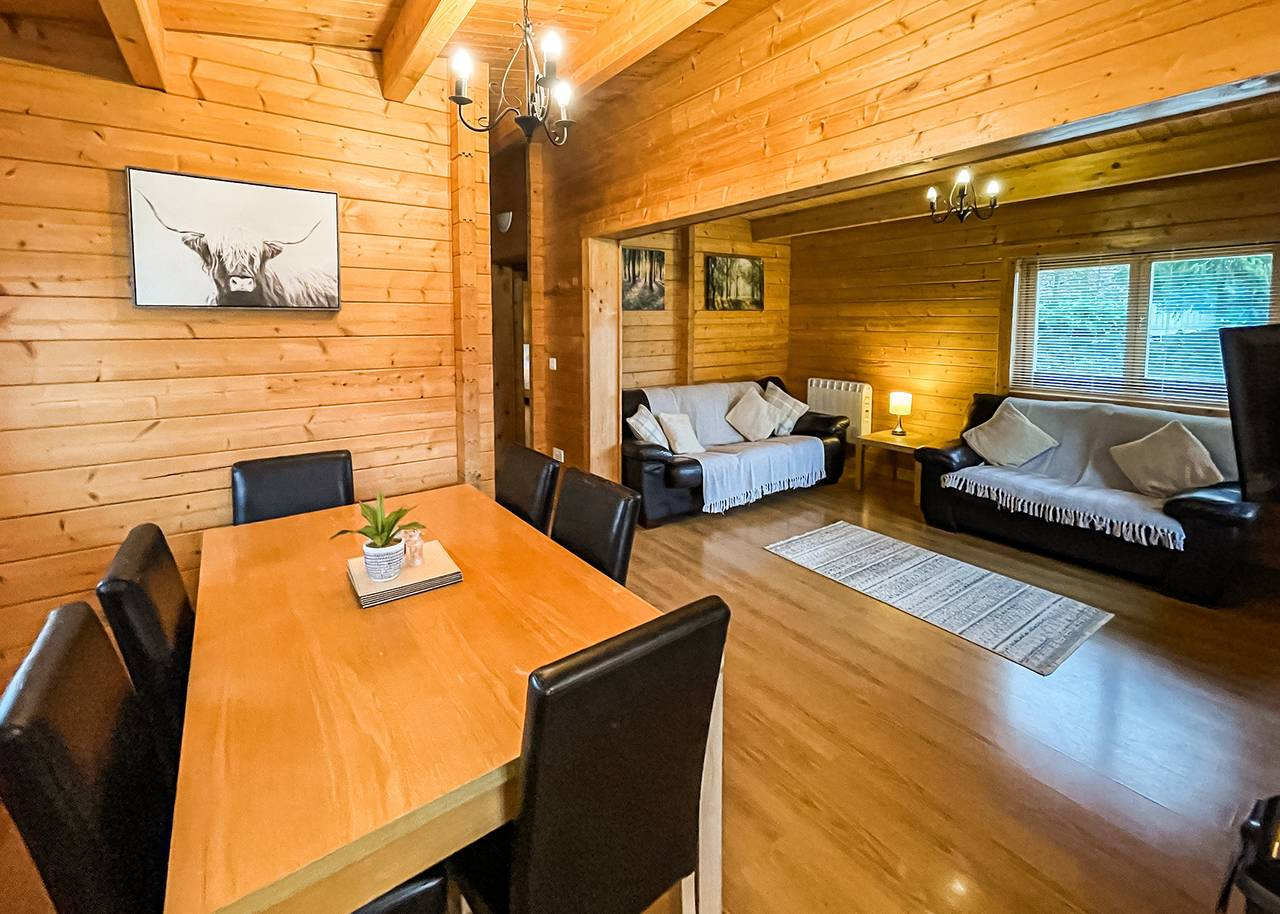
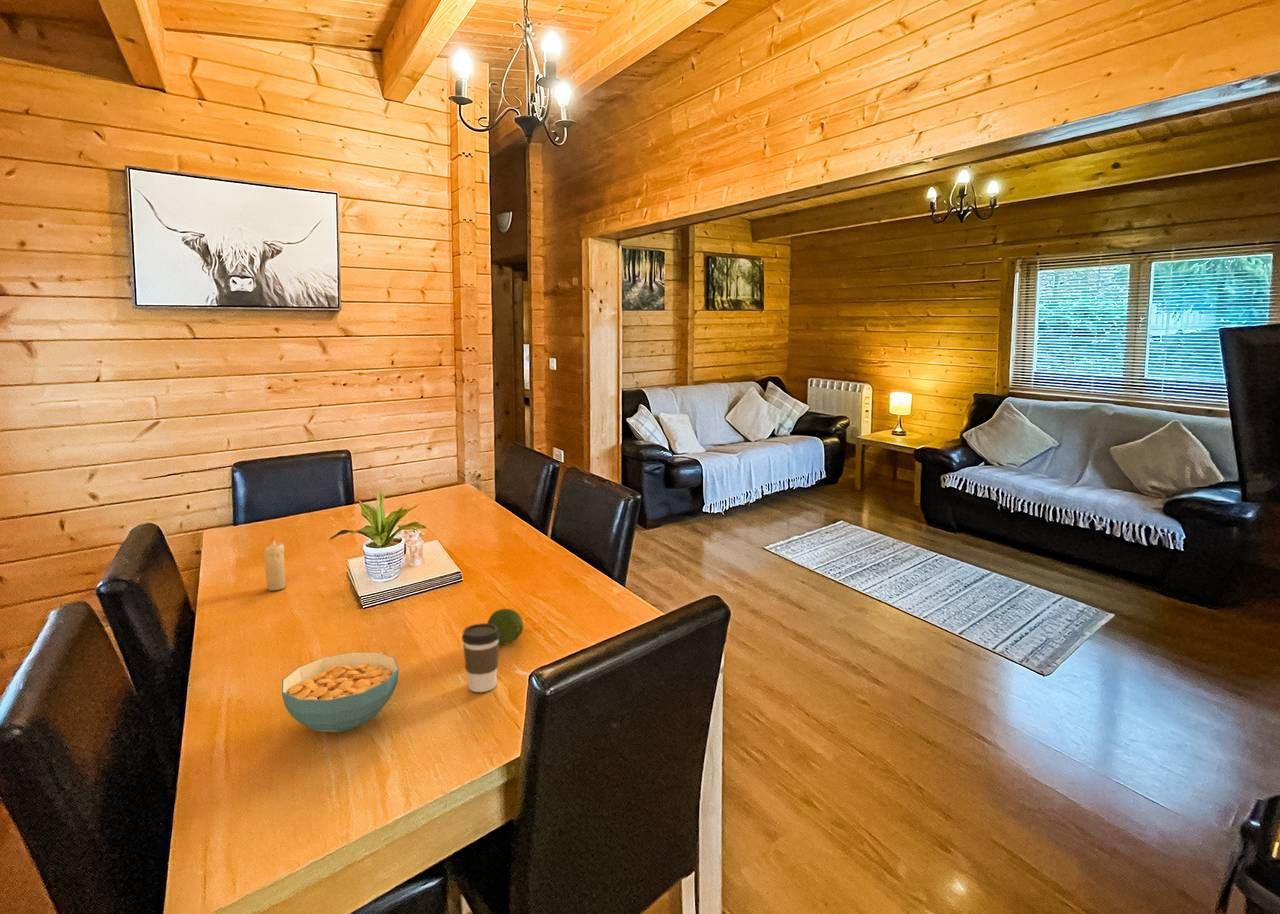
+ candle [263,535,287,591]
+ fruit [487,608,524,645]
+ coffee cup [461,622,500,693]
+ cereal bowl [281,651,400,733]
